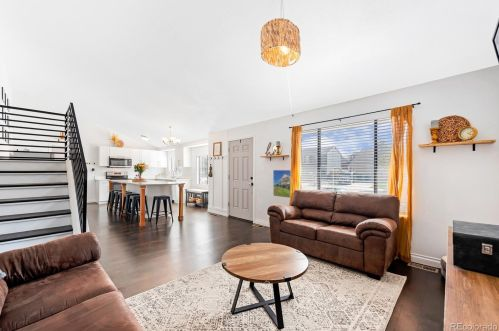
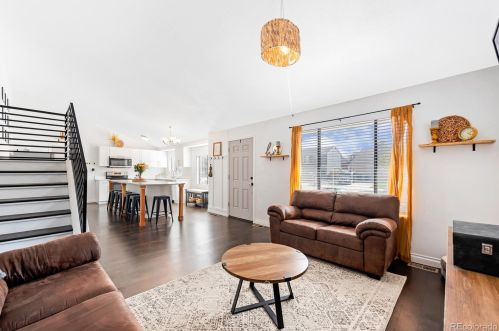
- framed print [272,169,292,199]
